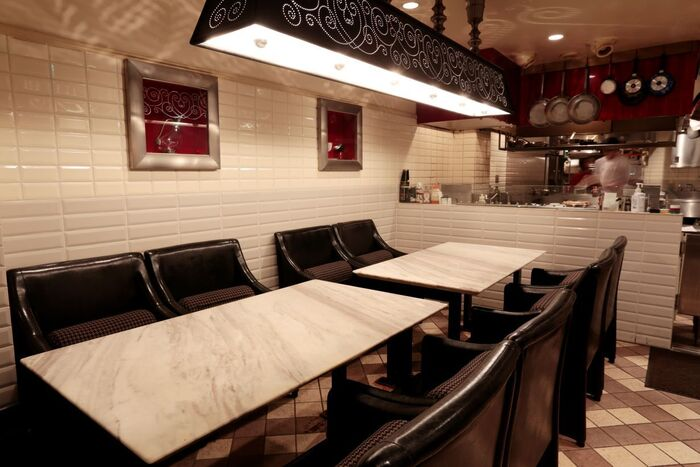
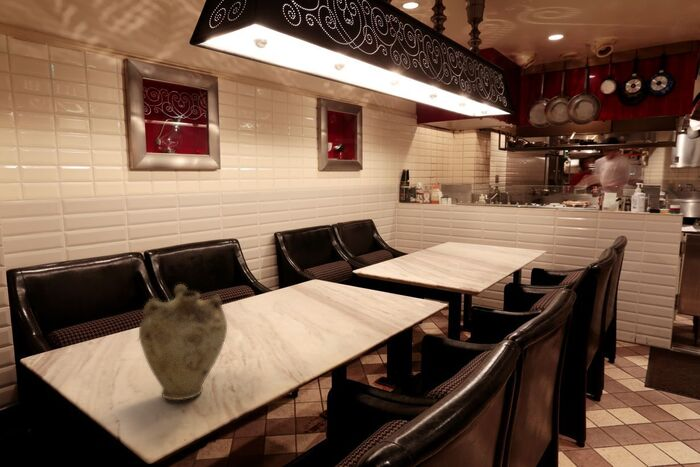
+ vase [138,283,228,401]
